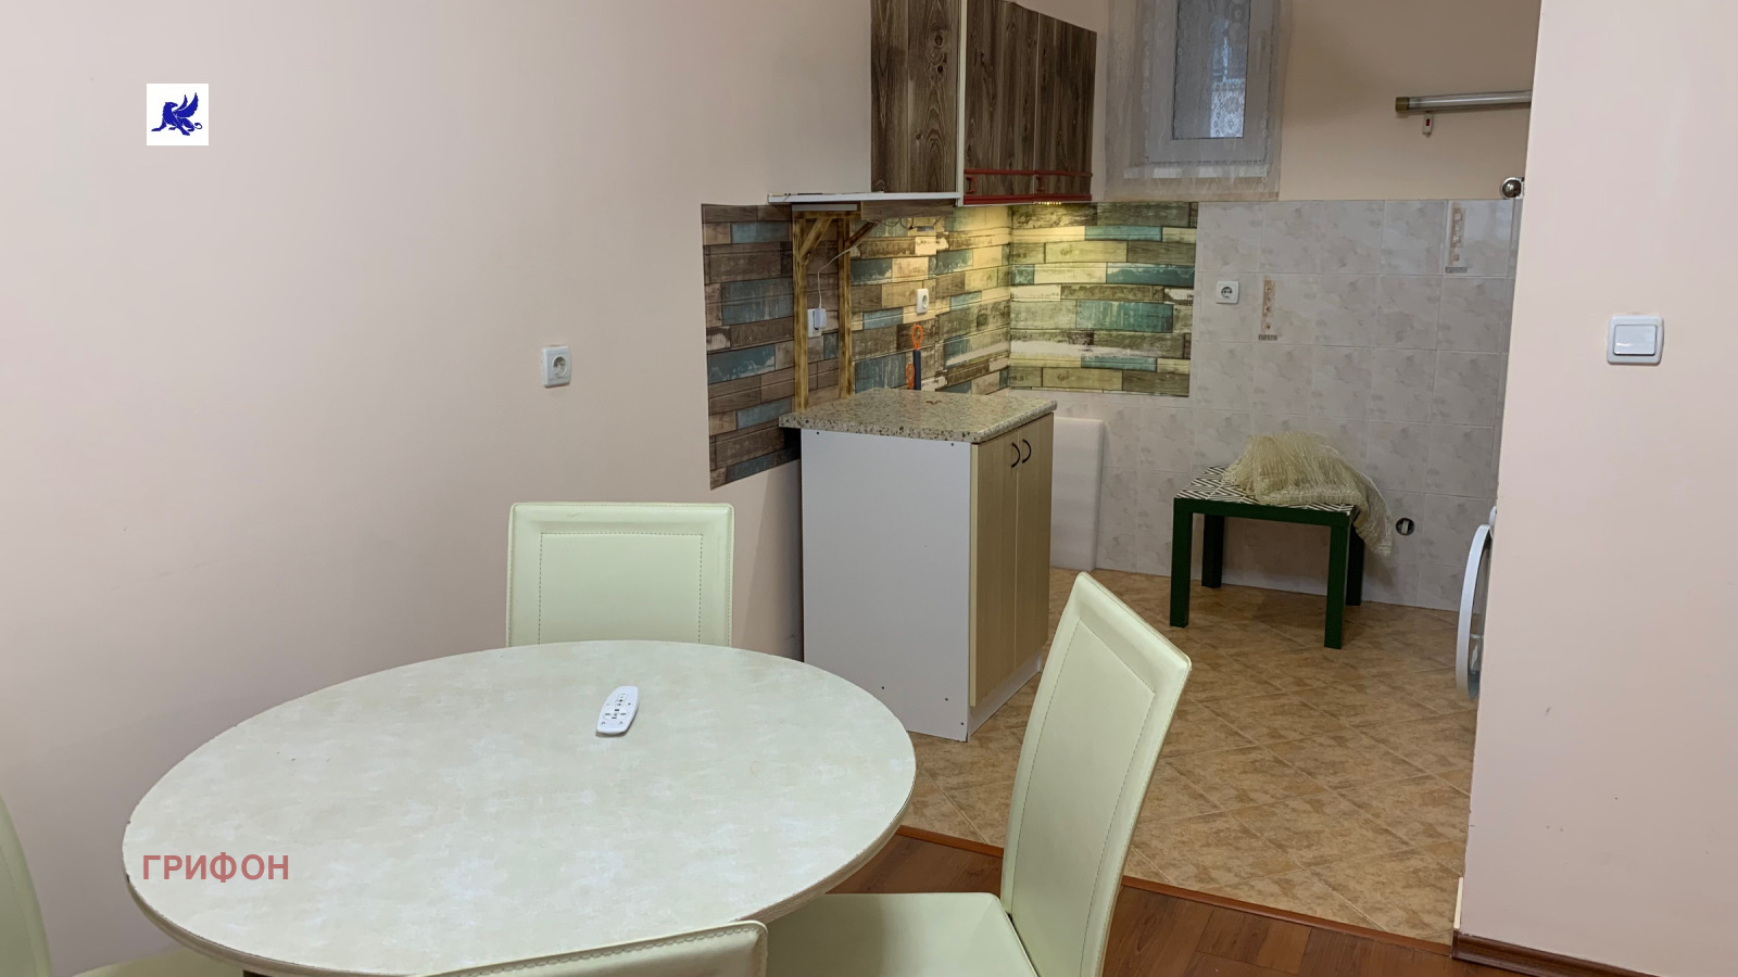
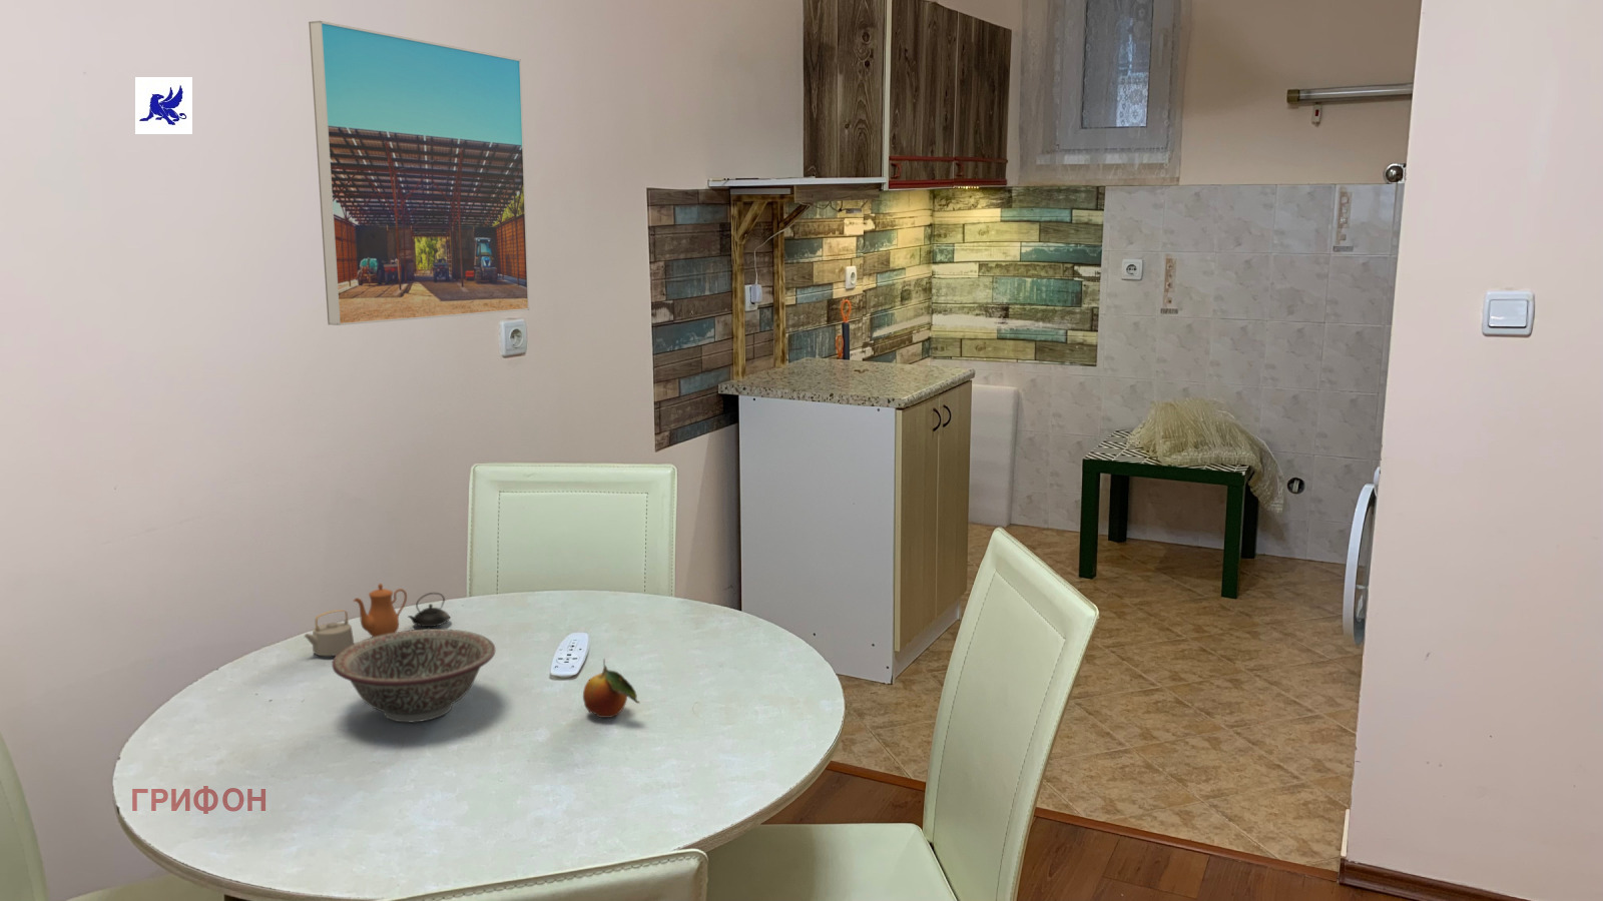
+ decorative bowl [330,628,497,723]
+ fruit [582,659,641,718]
+ teapot [303,583,451,657]
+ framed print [307,20,530,327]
